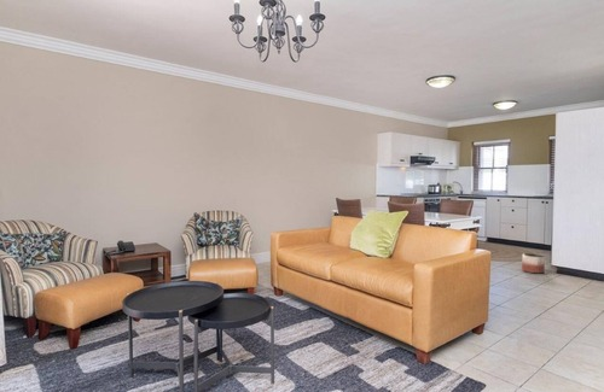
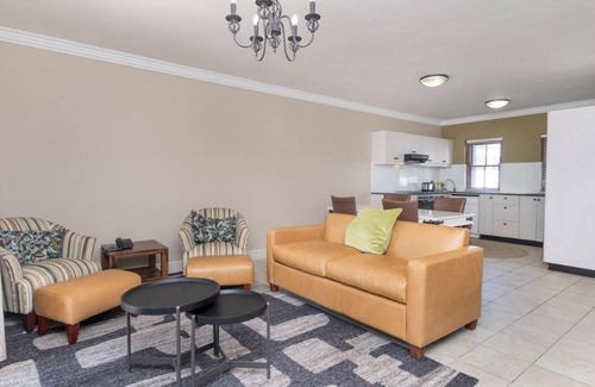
- planter [521,252,546,275]
